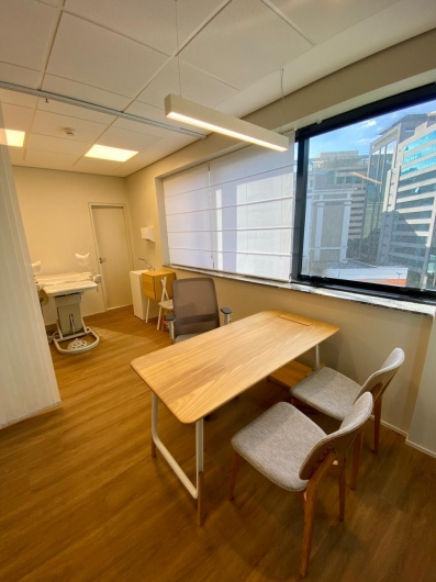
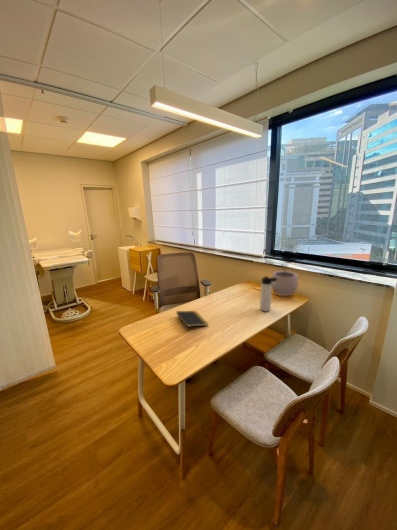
+ plant pot [271,263,299,297]
+ thermos bottle [259,275,277,312]
+ notepad [175,310,209,332]
